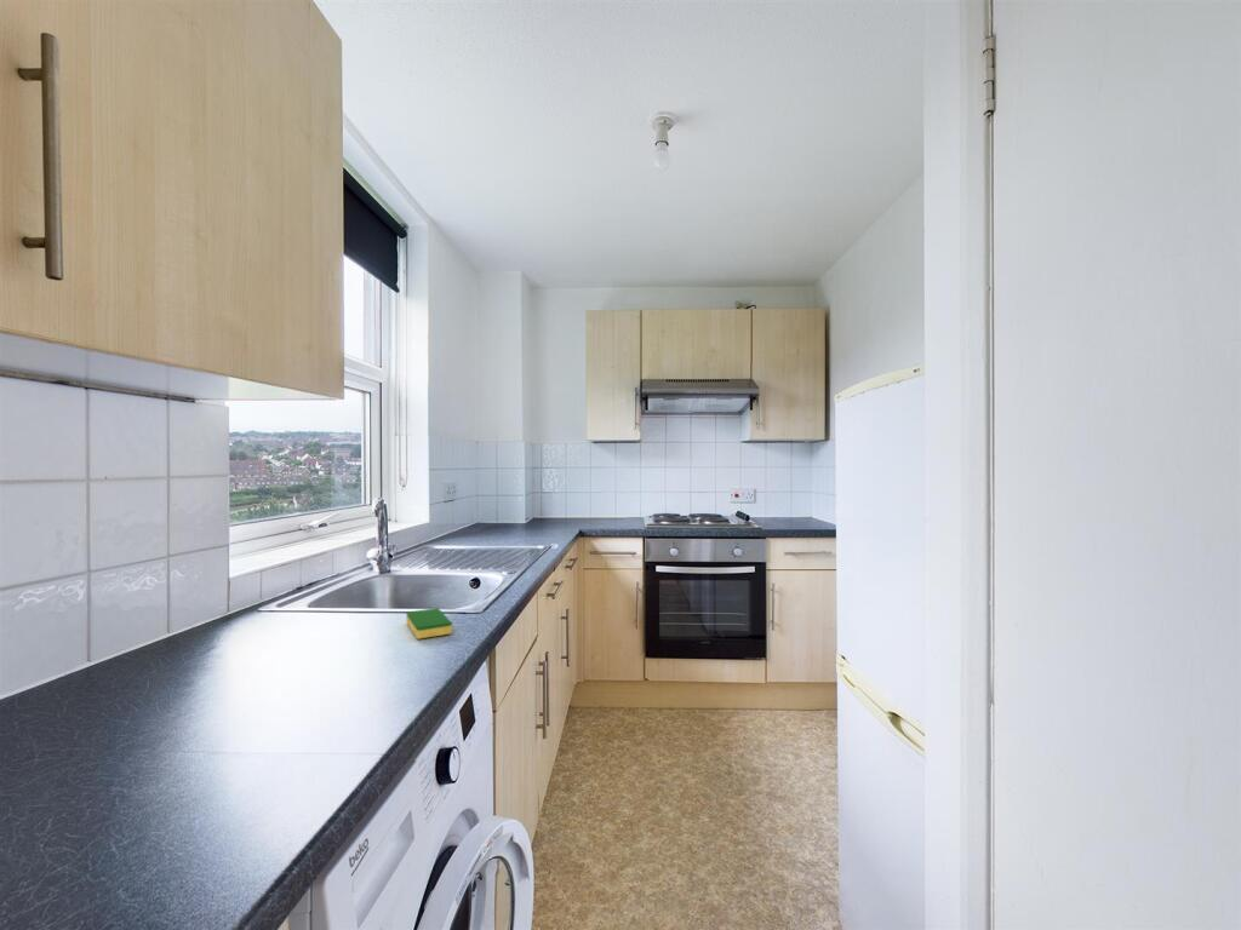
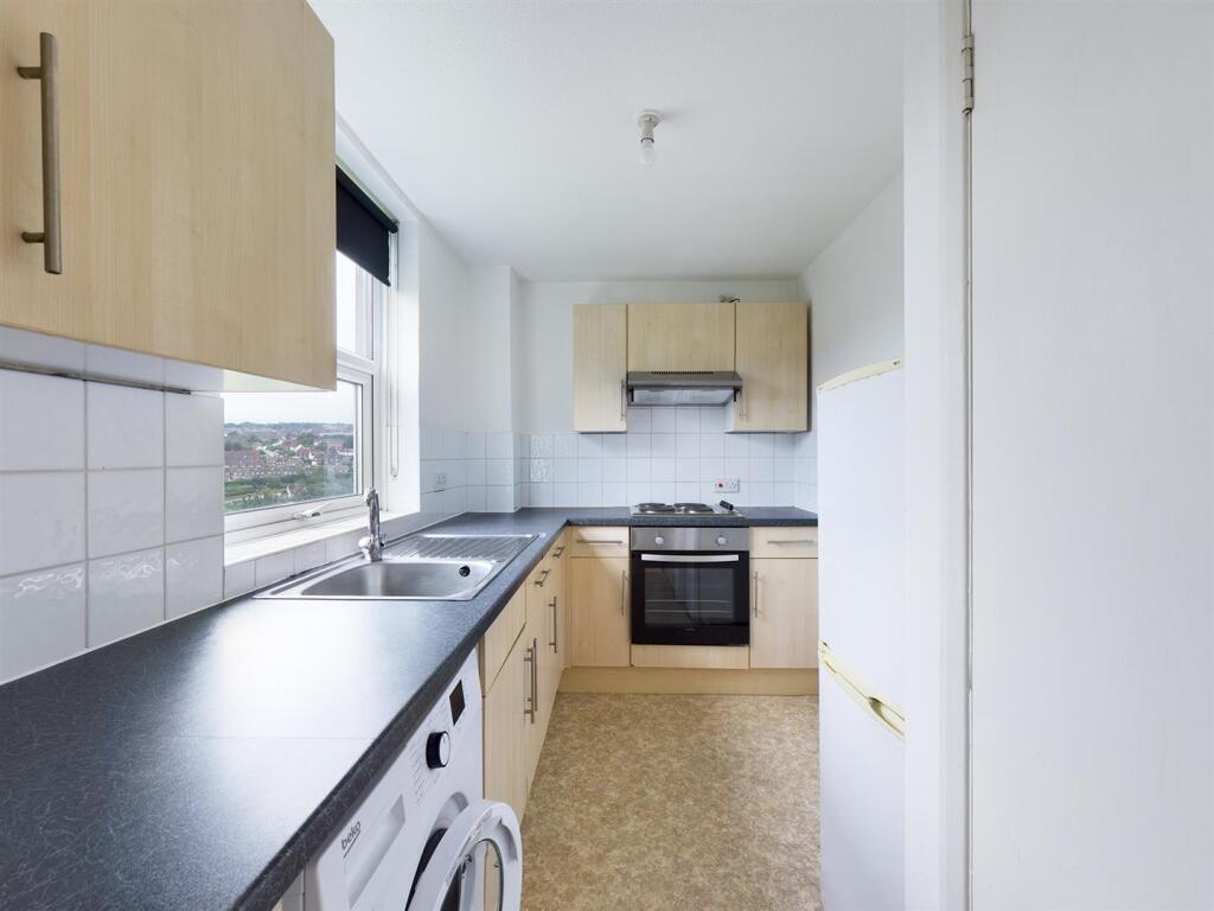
- dish sponge [405,607,453,641]
